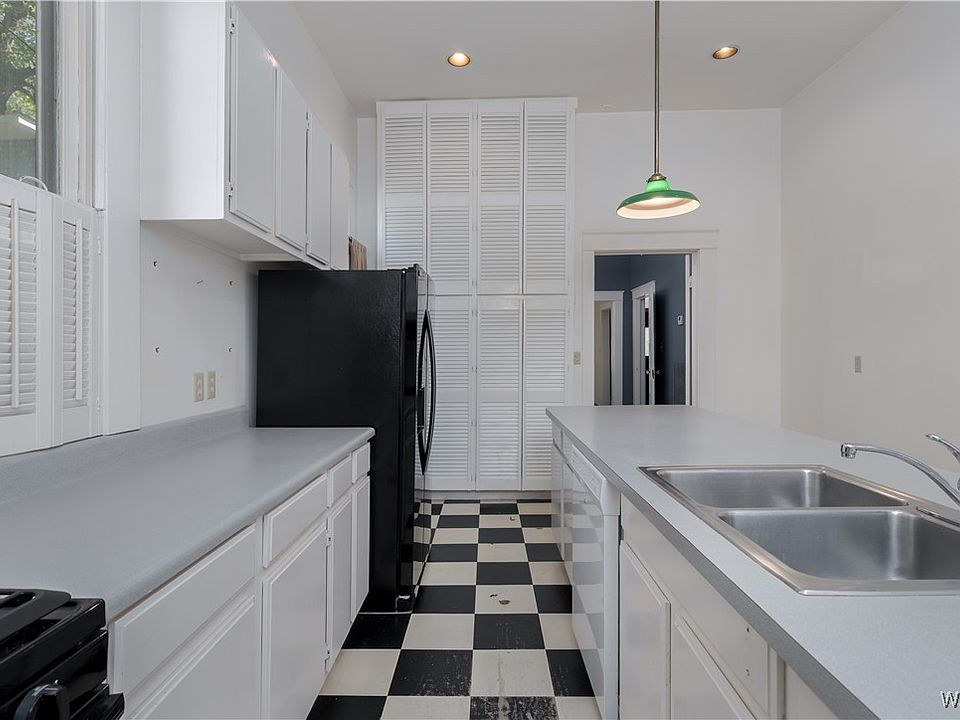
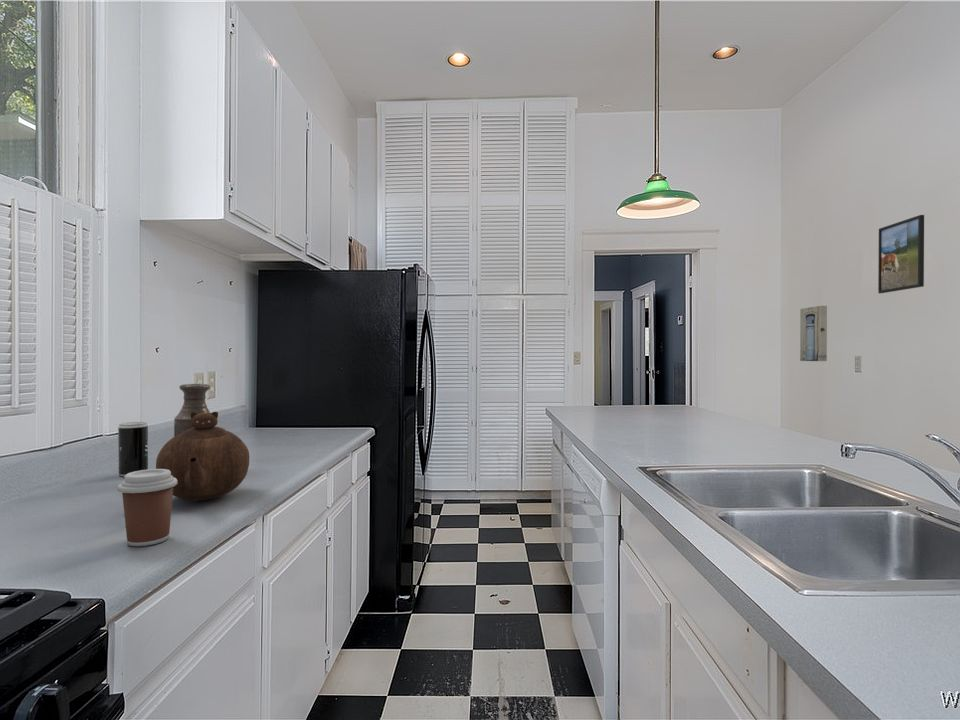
+ beverage can [117,421,149,477]
+ coffee cup [117,468,177,547]
+ teapot [155,411,250,501]
+ wall art [799,305,828,362]
+ bottle [173,383,211,437]
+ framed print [877,214,925,294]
